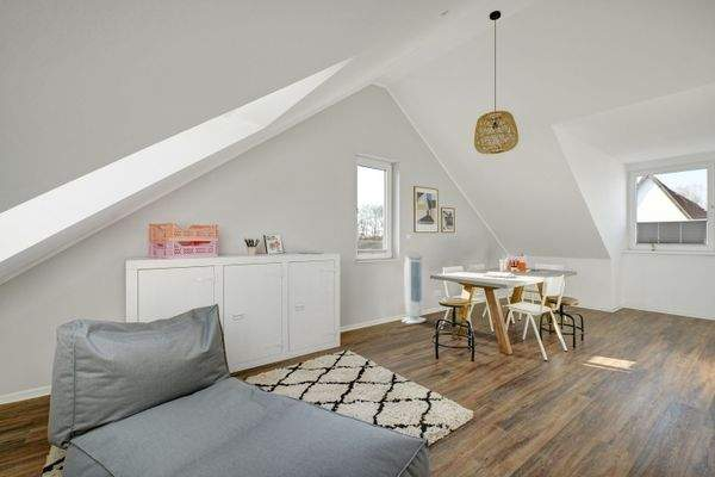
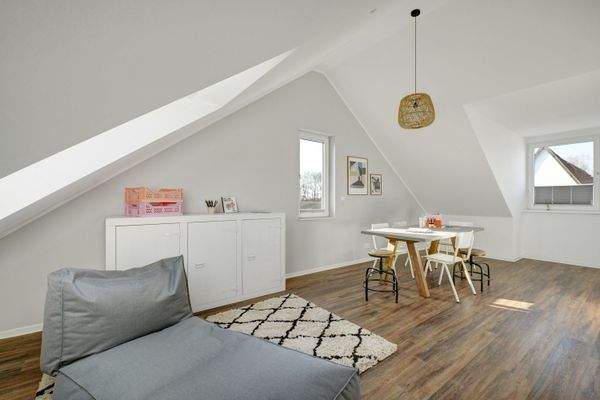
- air purifier [400,250,427,326]
